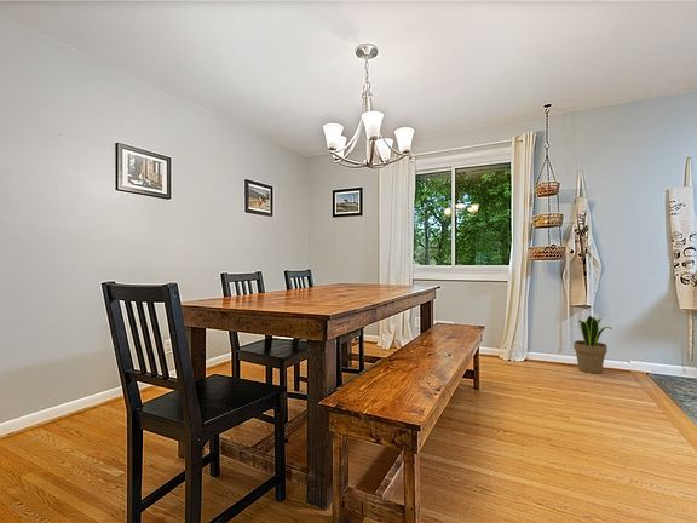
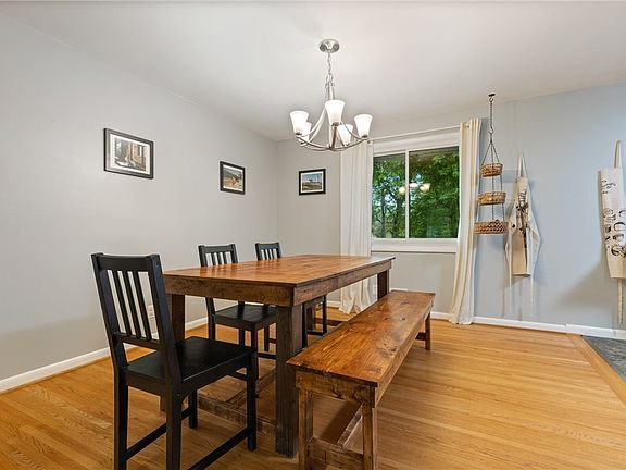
- potted plant [572,315,614,374]
